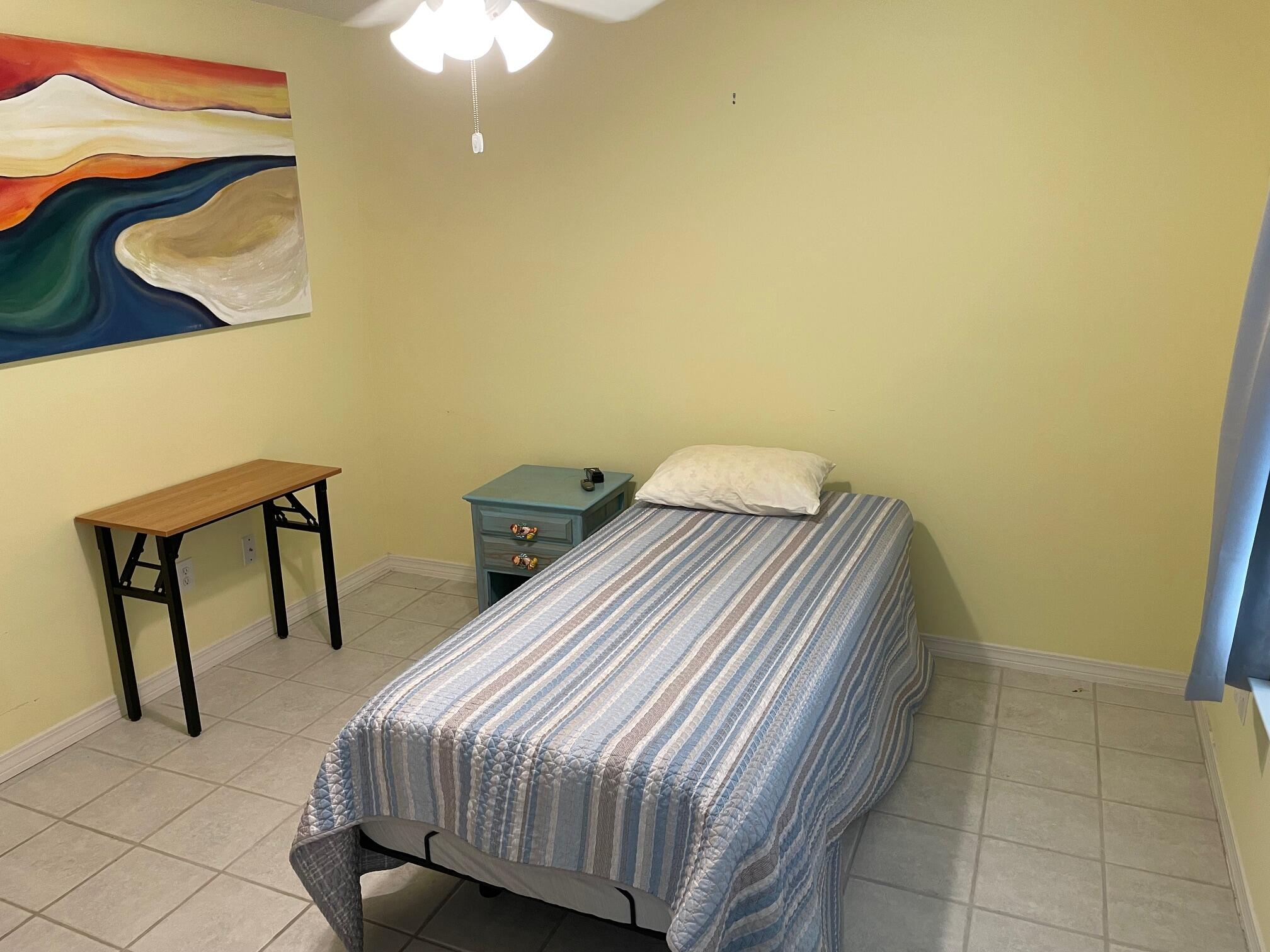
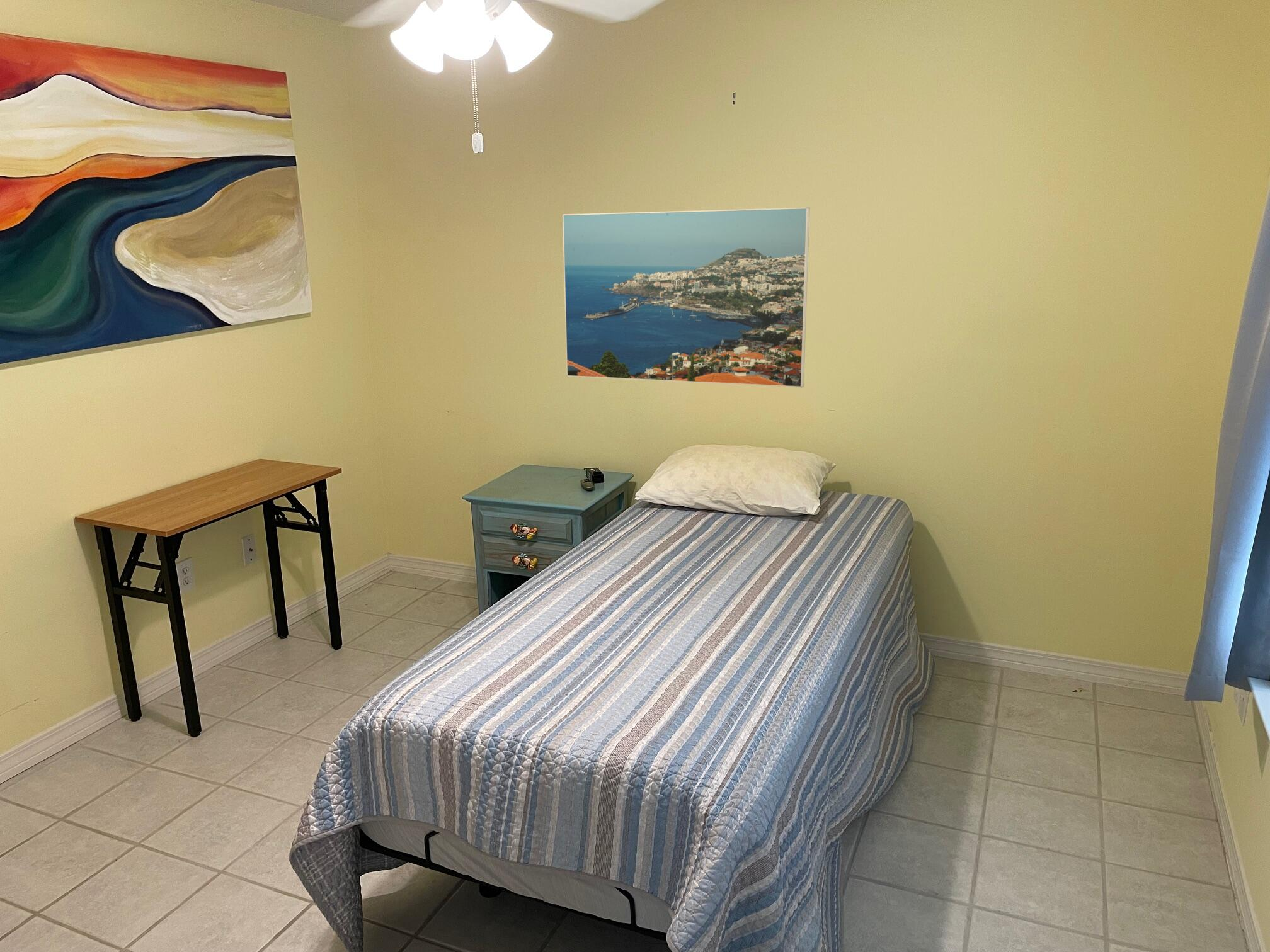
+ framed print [562,207,810,388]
